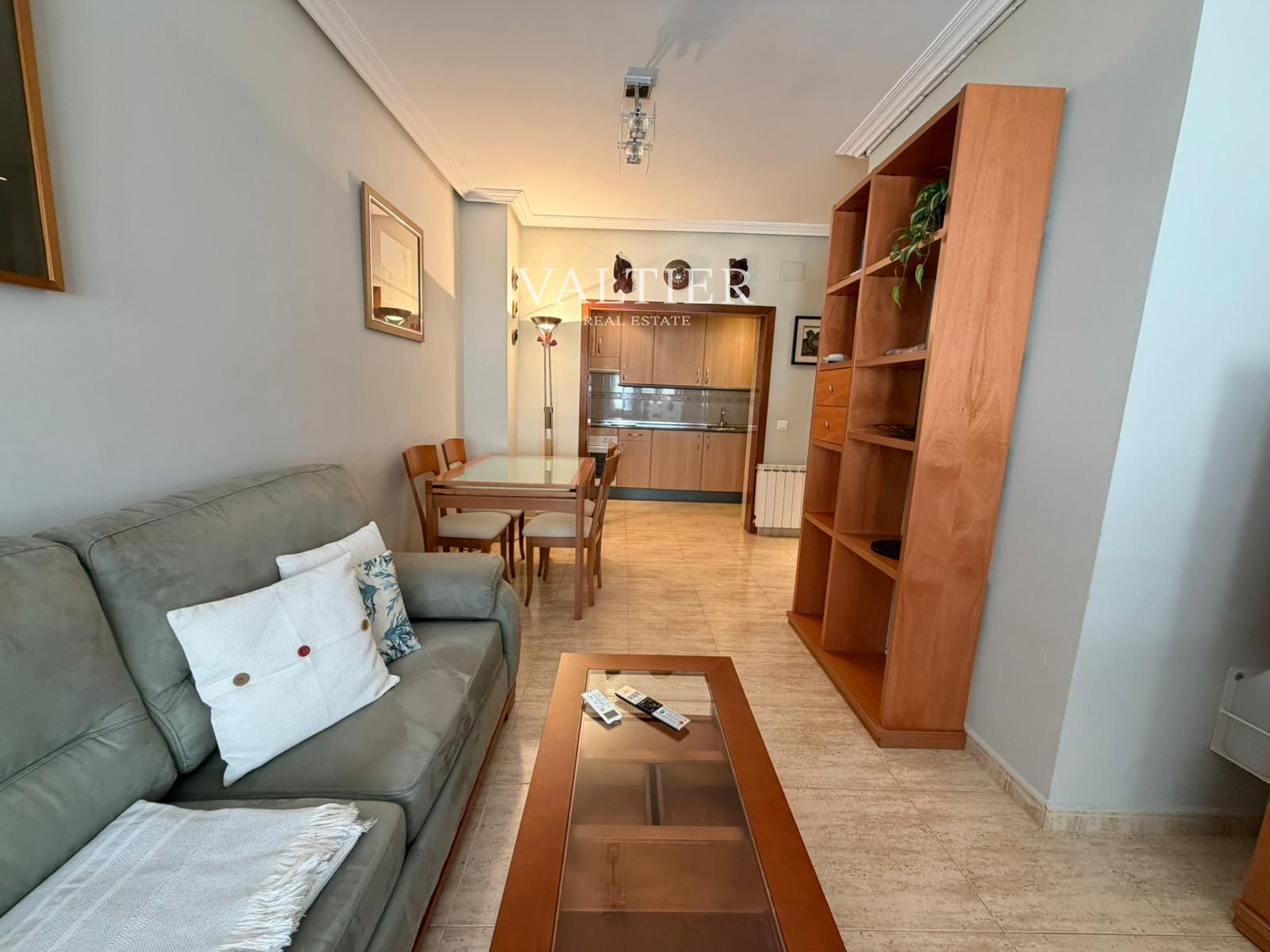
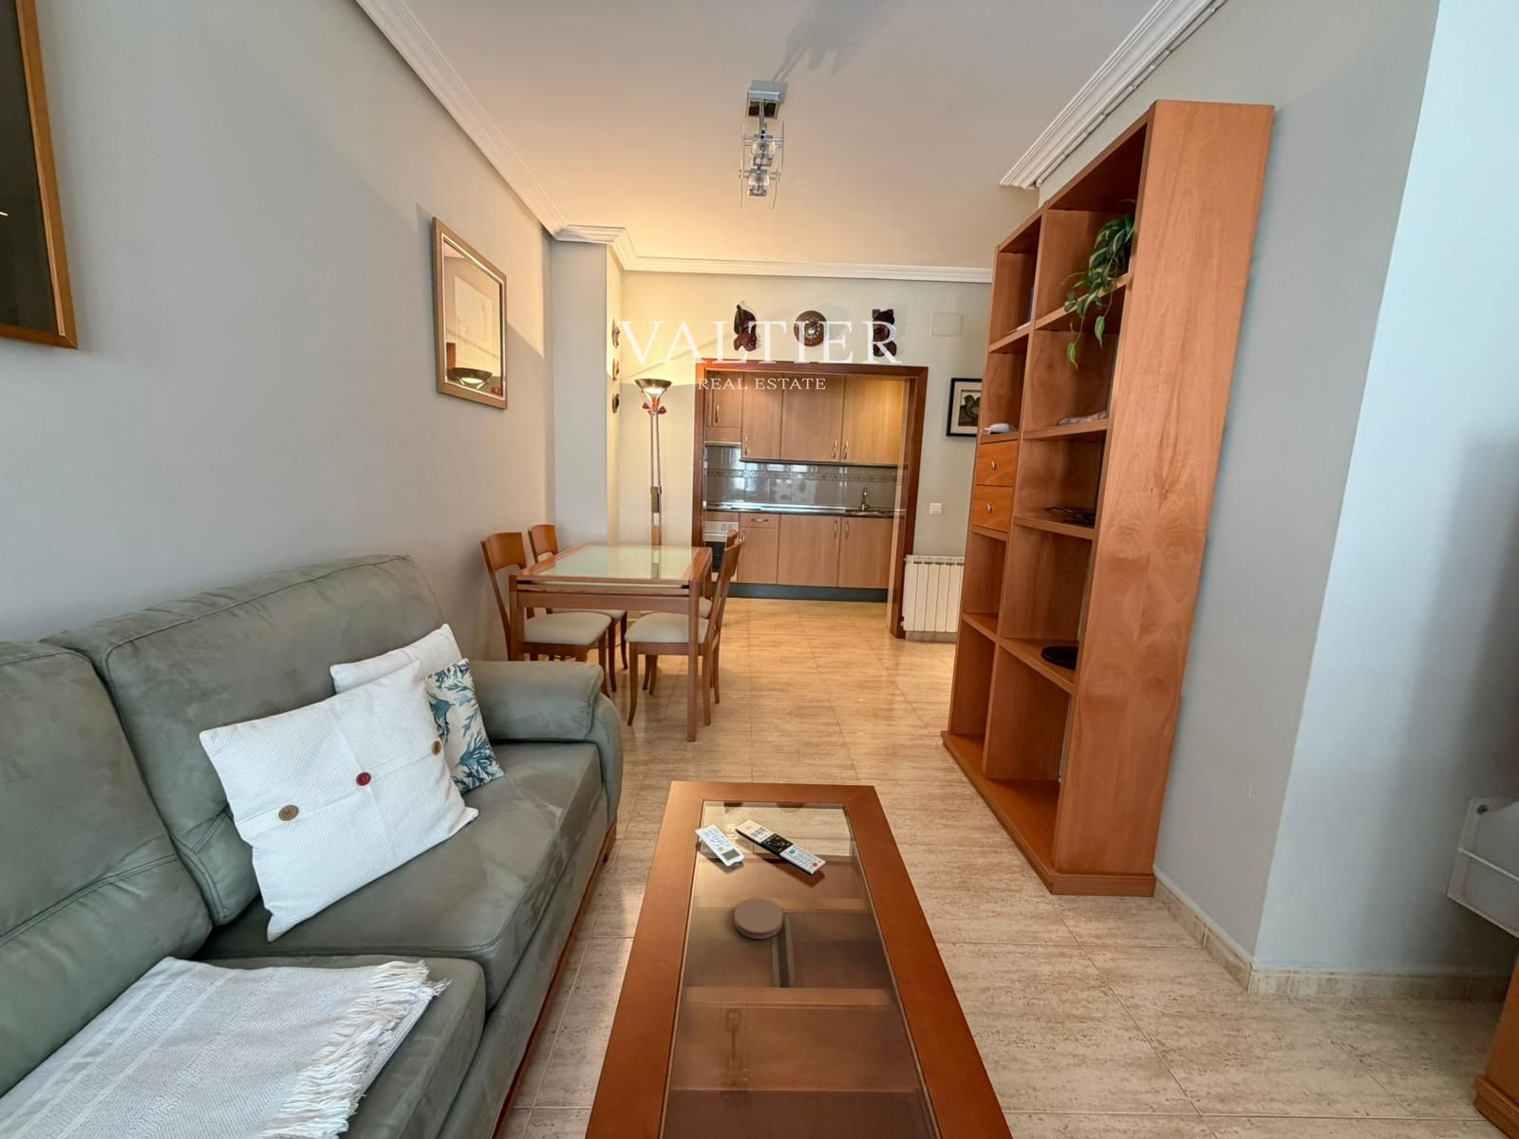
+ coaster [733,897,785,939]
